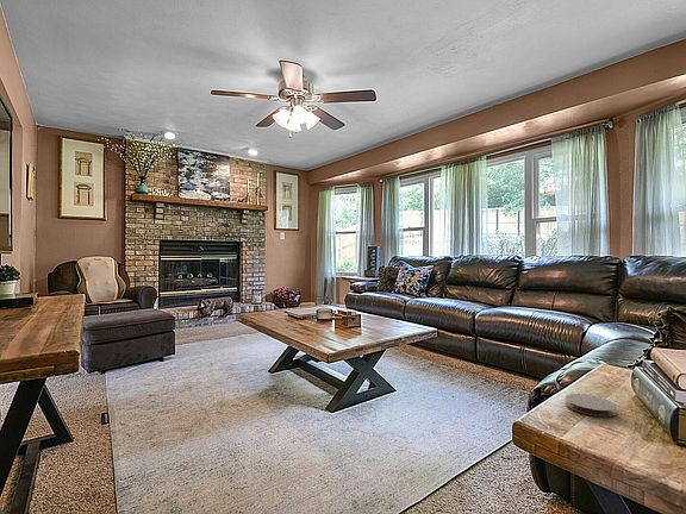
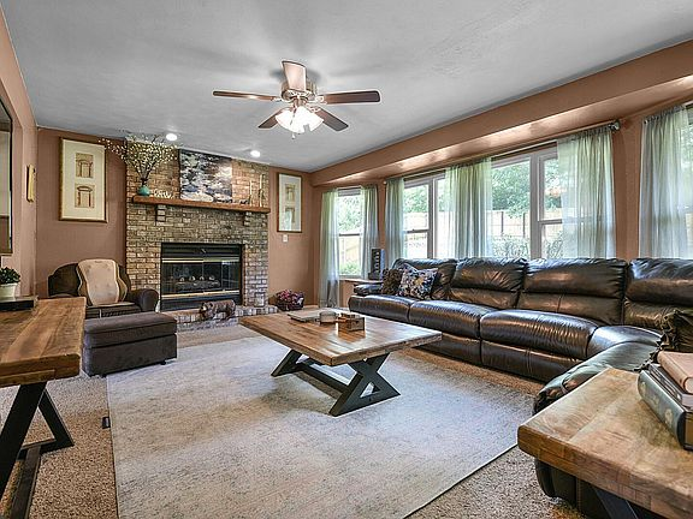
- coaster [565,393,618,418]
